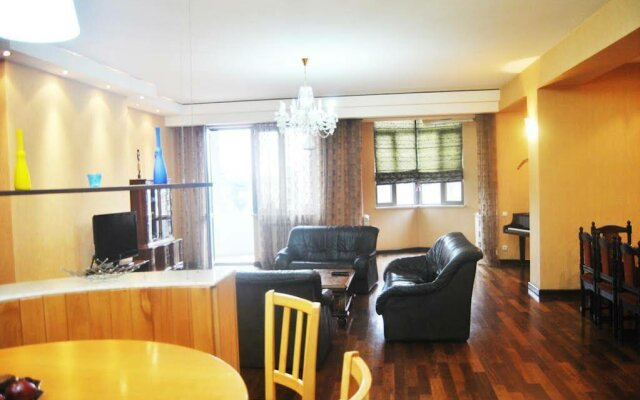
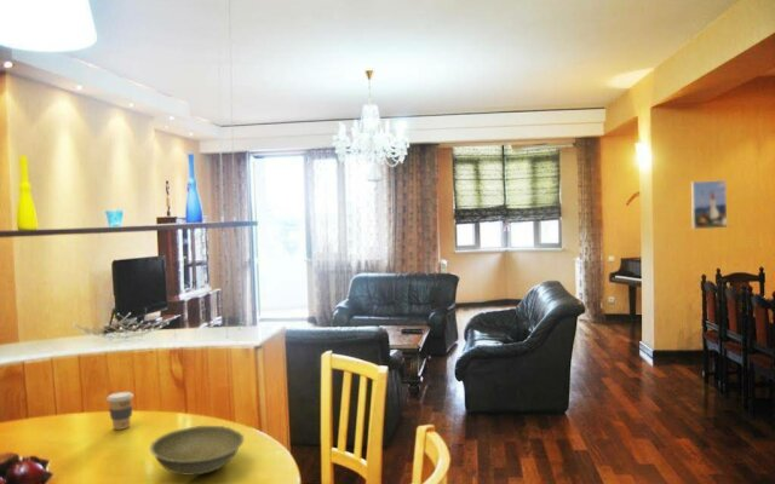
+ coffee cup [105,391,134,431]
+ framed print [690,179,728,230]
+ bowl [149,425,246,477]
